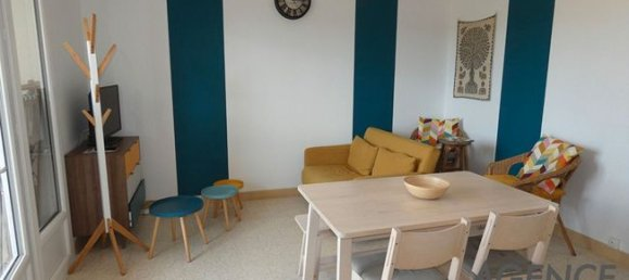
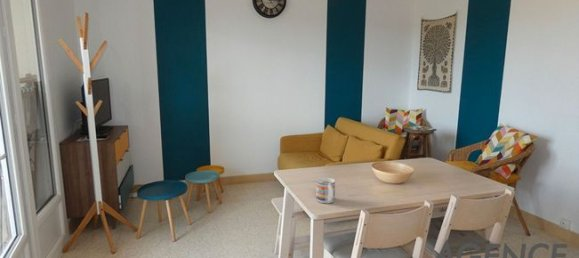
+ mug [315,177,336,204]
